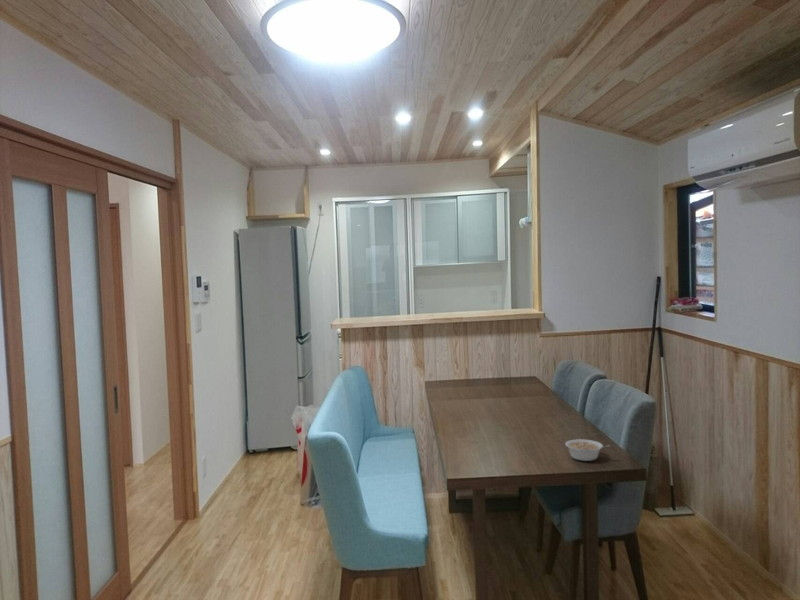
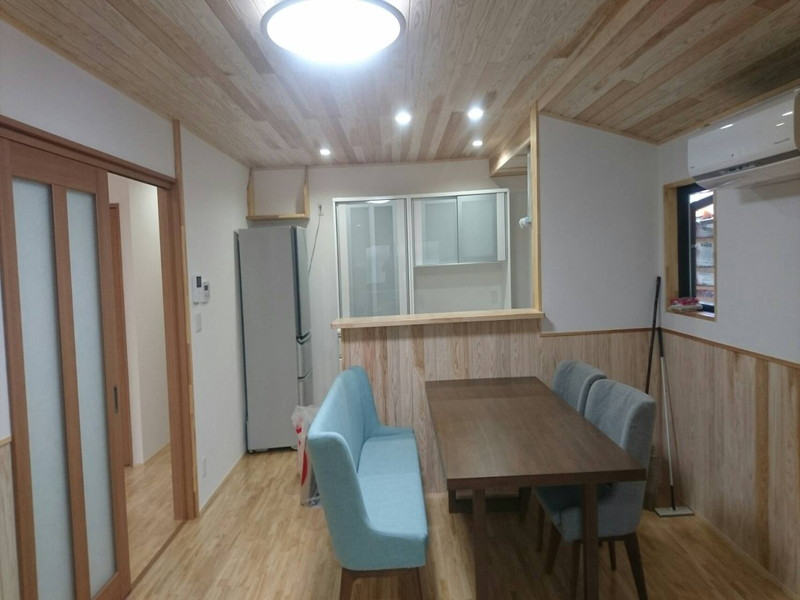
- legume [564,438,611,462]
